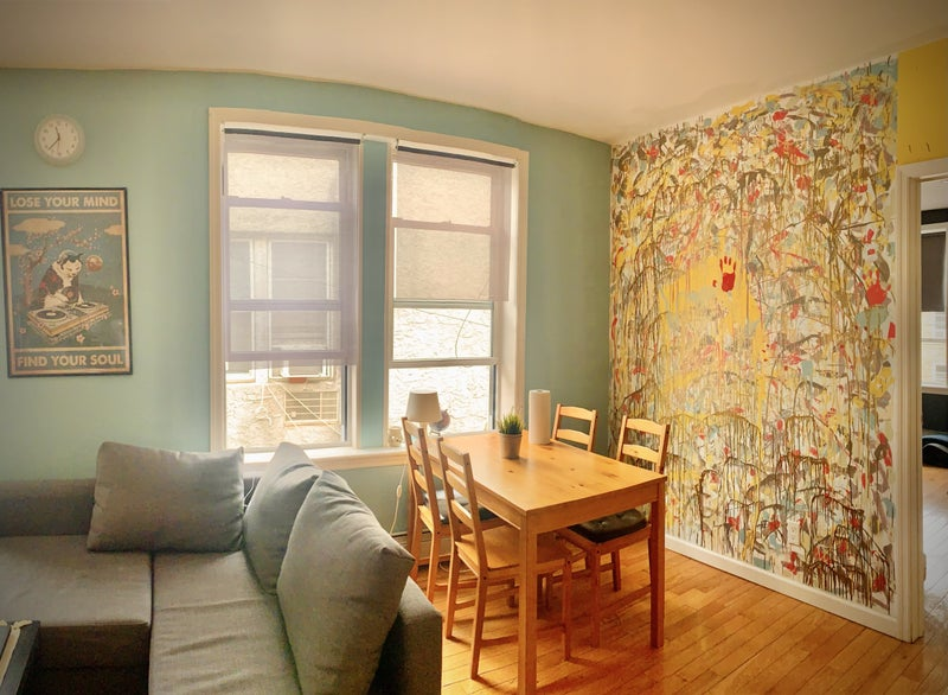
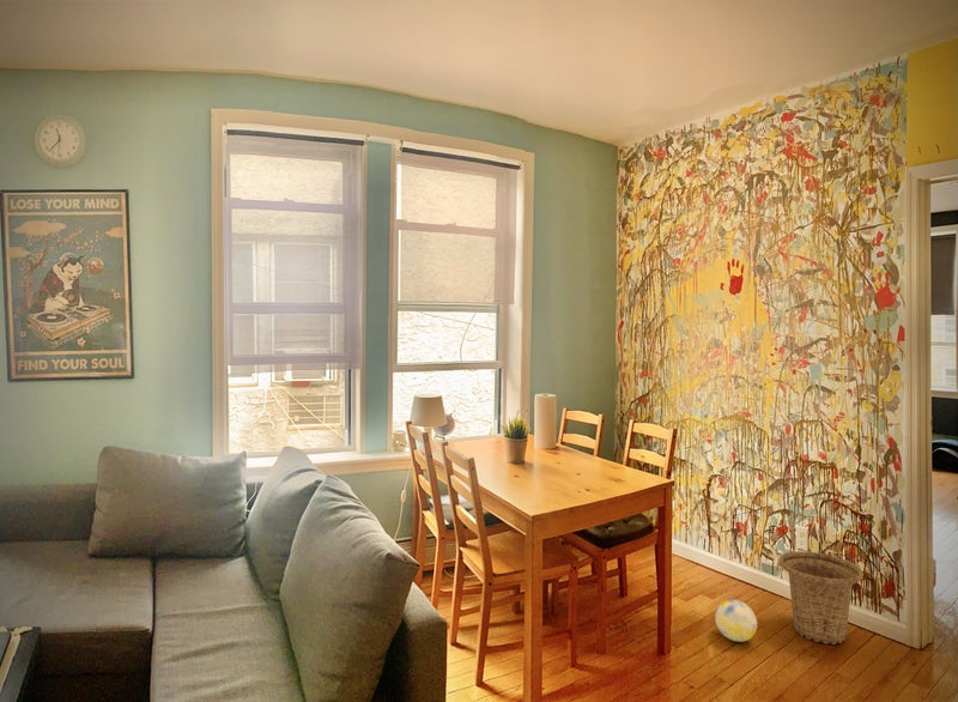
+ basket [777,551,865,646]
+ ball [714,599,758,643]
